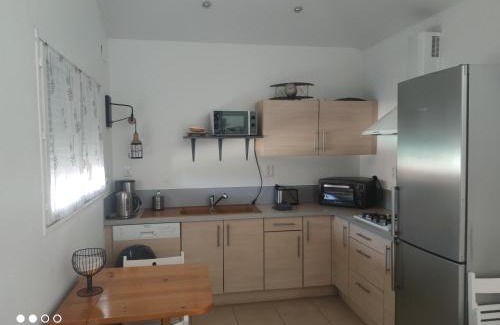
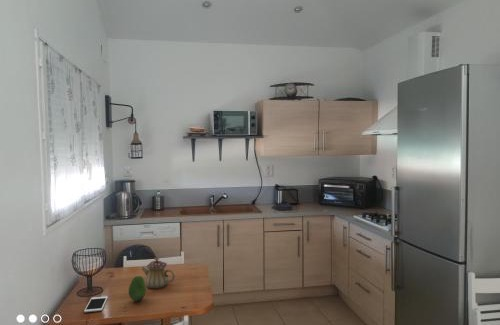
+ cell phone [83,296,109,313]
+ teapot [141,257,176,289]
+ fruit [128,275,147,302]
